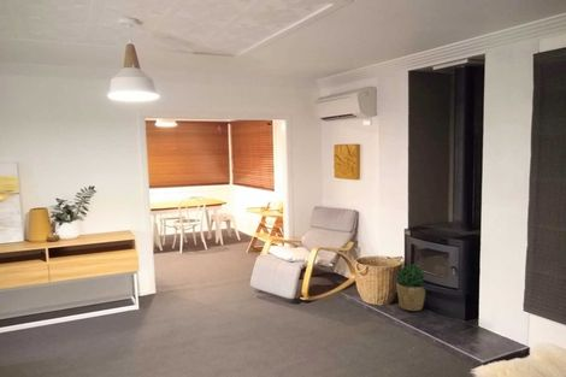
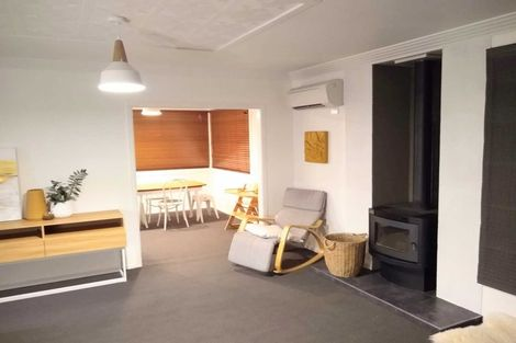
- potted plant [395,264,426,312]
